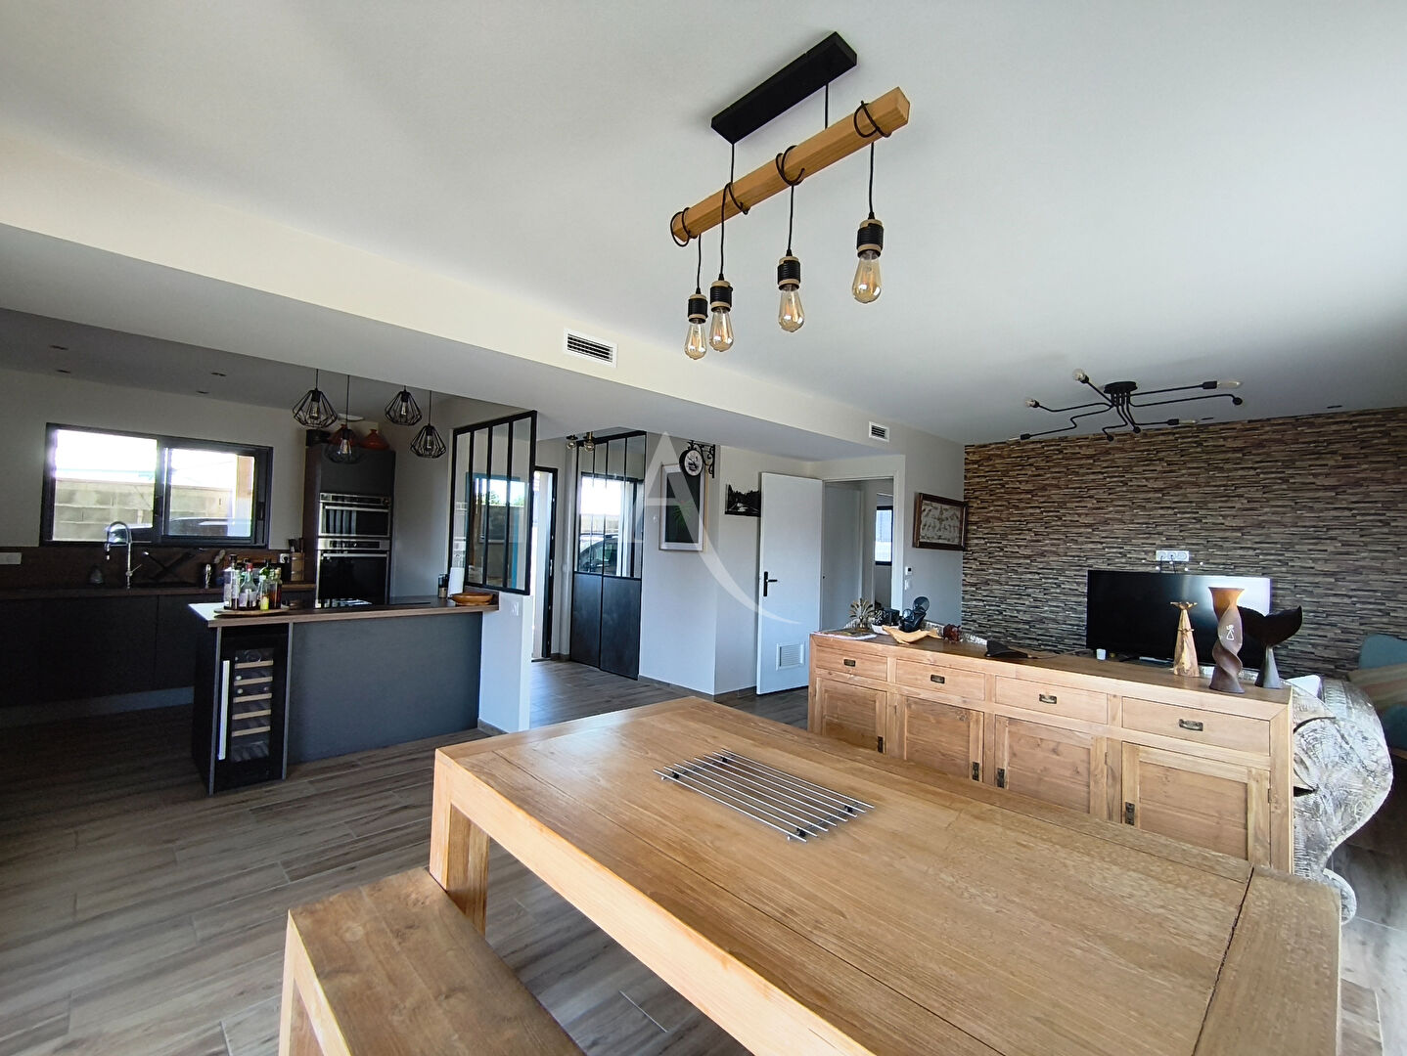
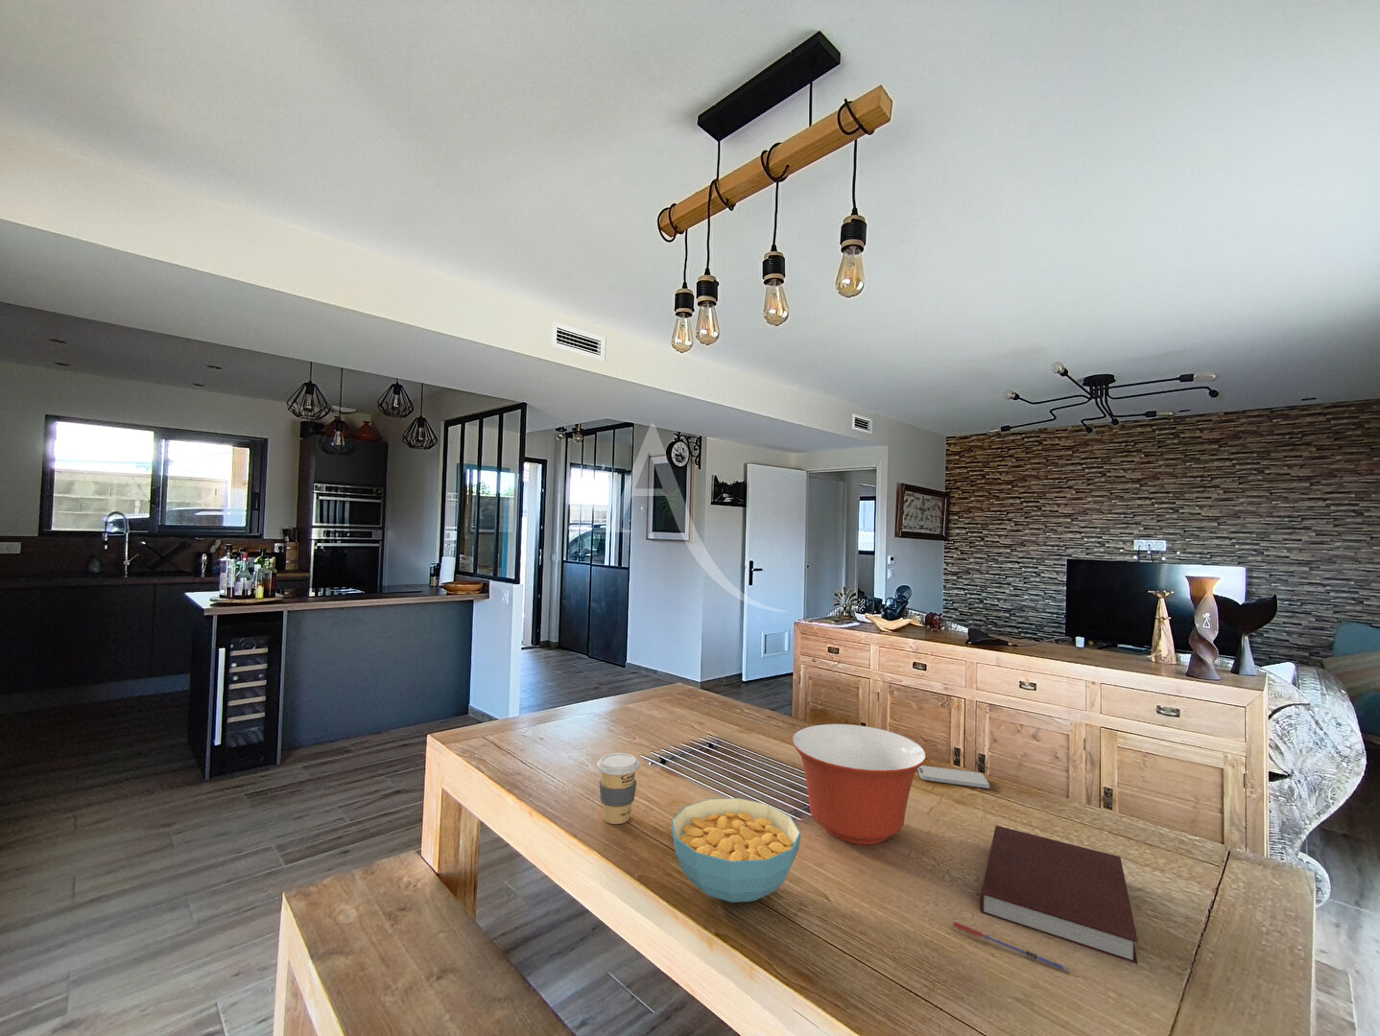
+ notebook [978,825,1139,965]
+ smartphone [917,765,990,789]
+ coffee cup [596,752,641,825]
+ mixing bowl [791,724,927,846]
+ cereal bowl [670,798,802,903]
+ pen [952,921,1071,974]
